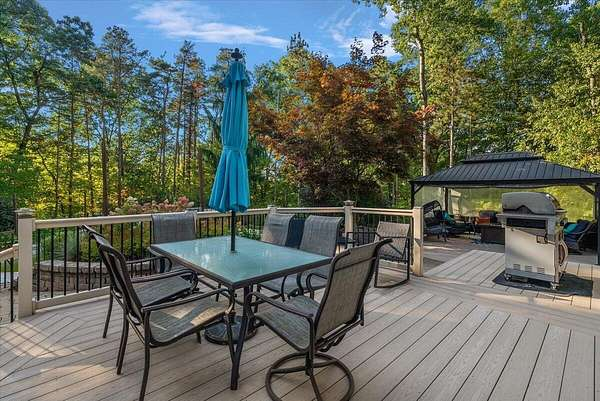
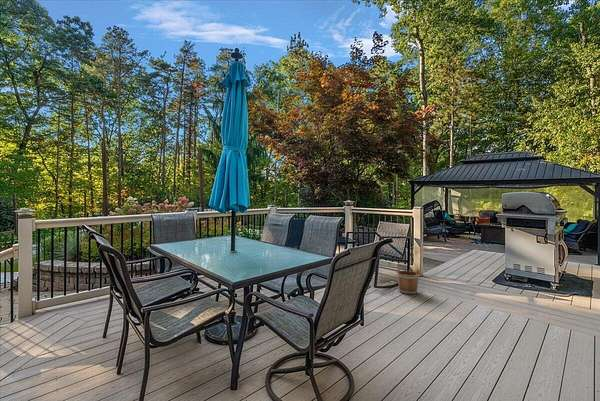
+ bucket [395,267,420,295]
